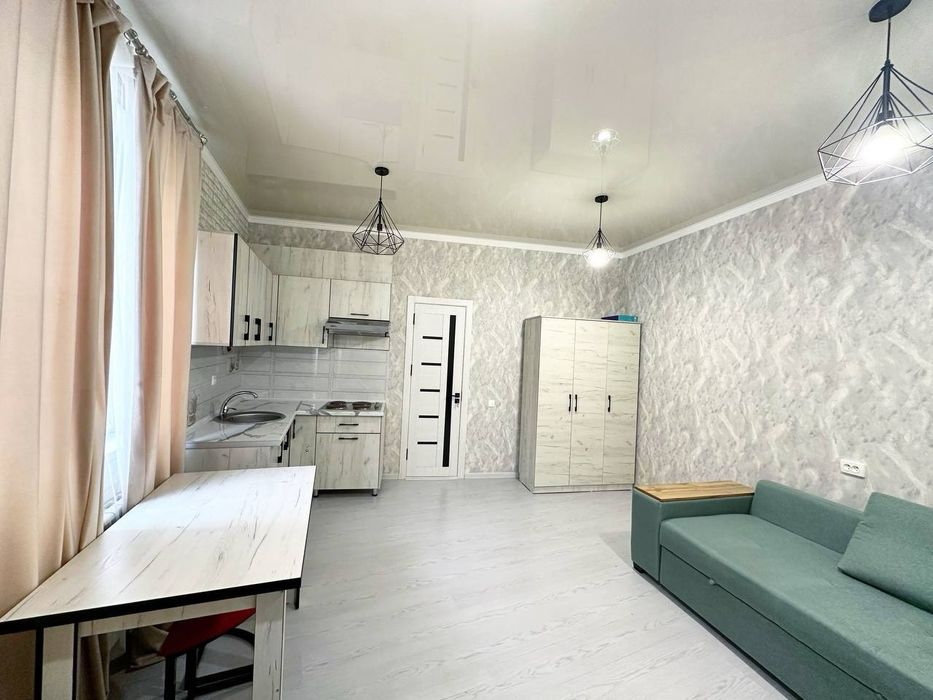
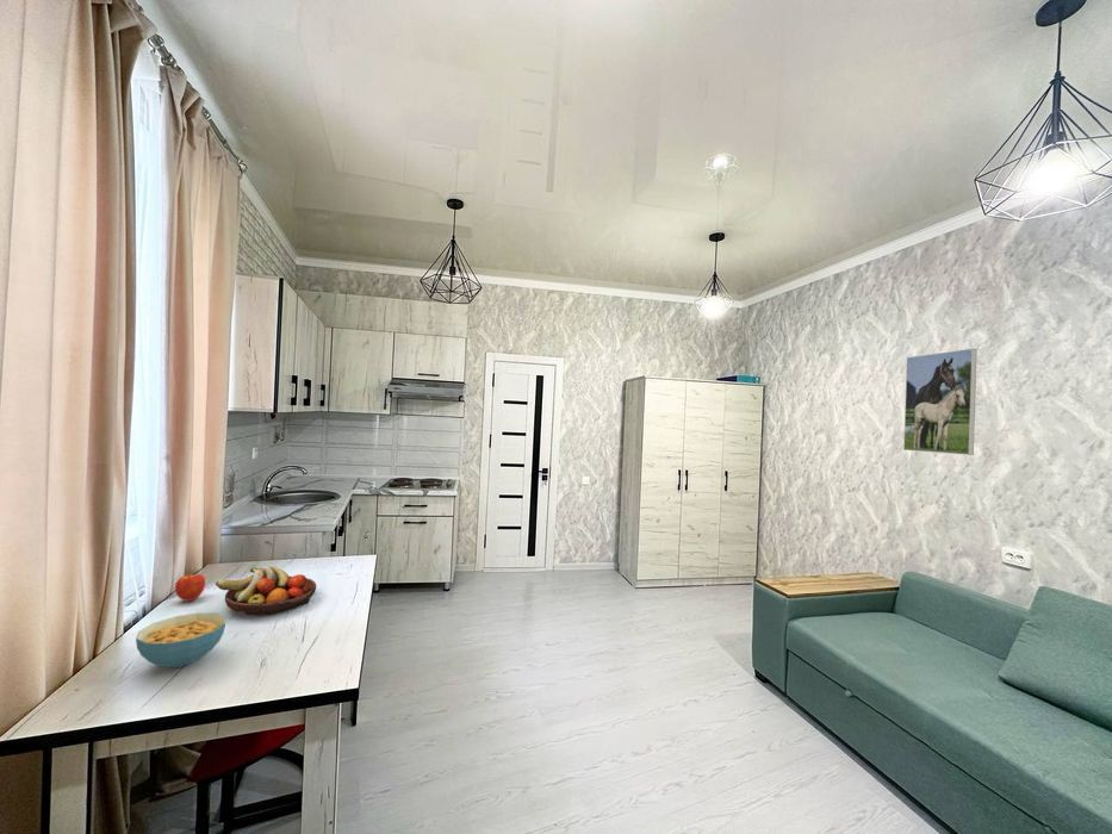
+ apple [174,573,206,603]
+ fruit bowl [215,565,317,617]
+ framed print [902,348,979,456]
+ cereal bowl [135,611,226,668]
